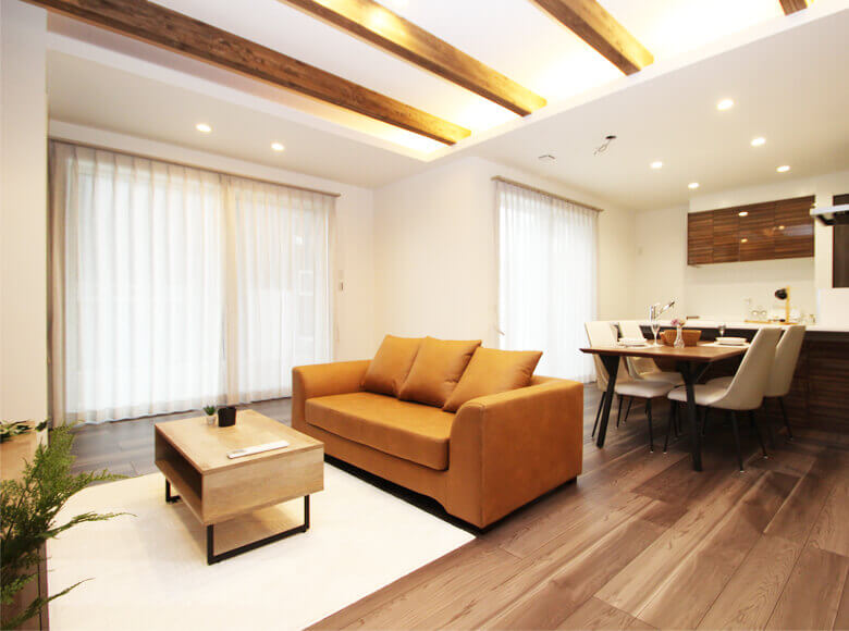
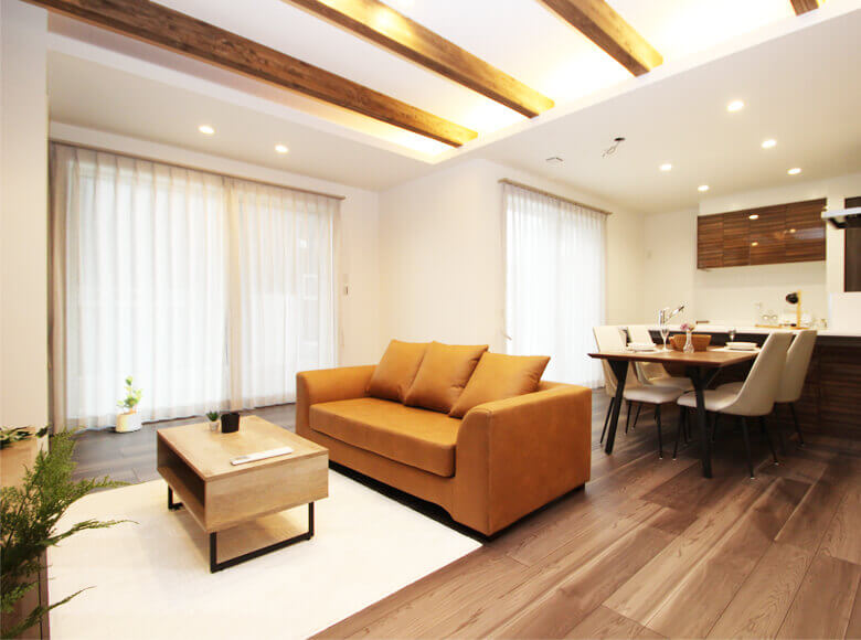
+ potted plant [115,374,145,433]
